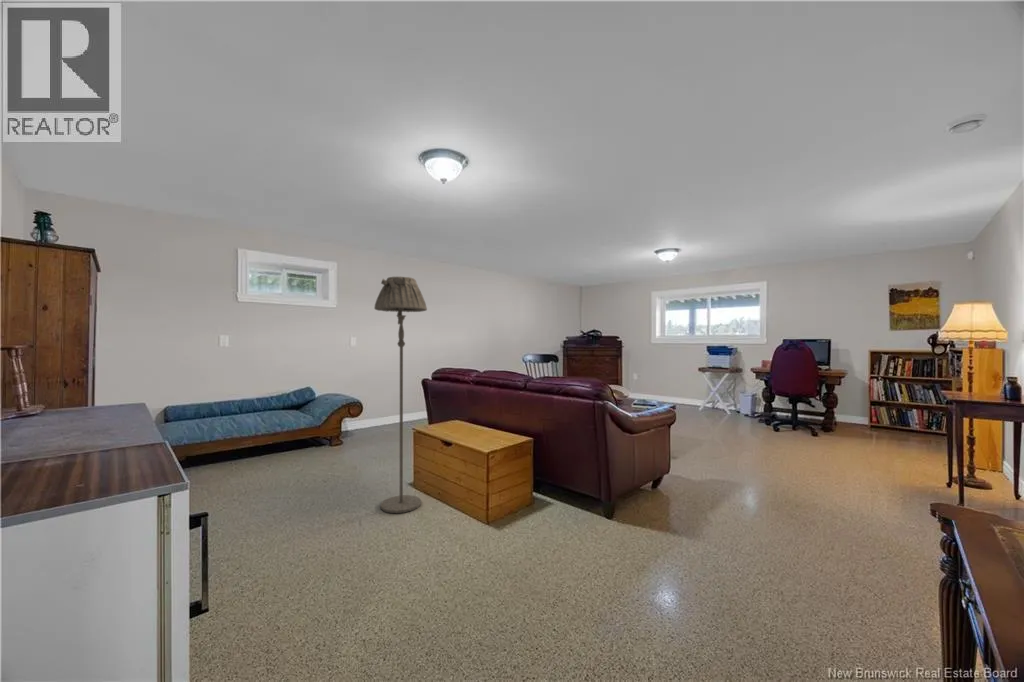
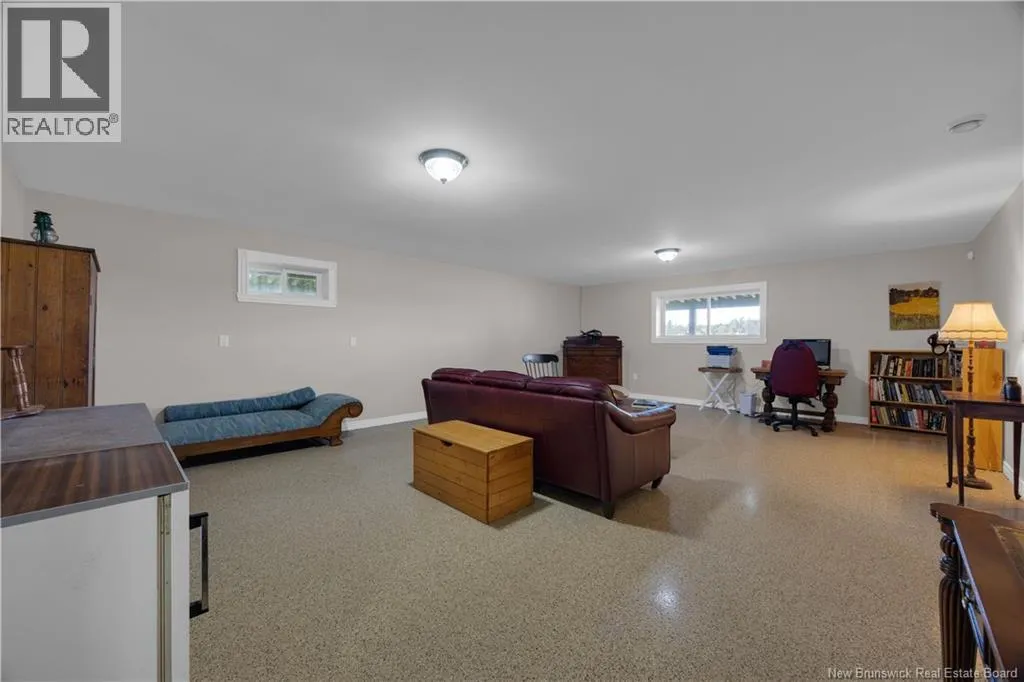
- floor lamp [373,275,428,514]
